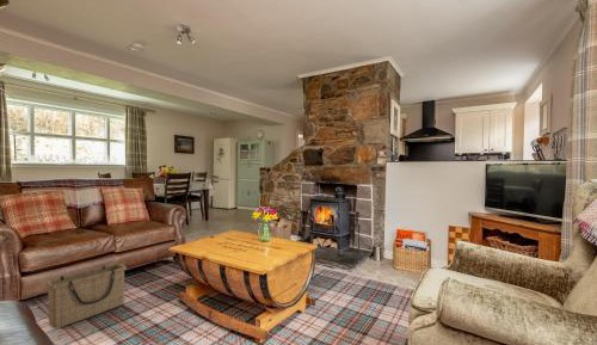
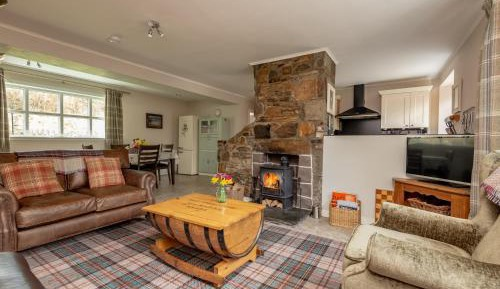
- basket [44,261,128,329]
